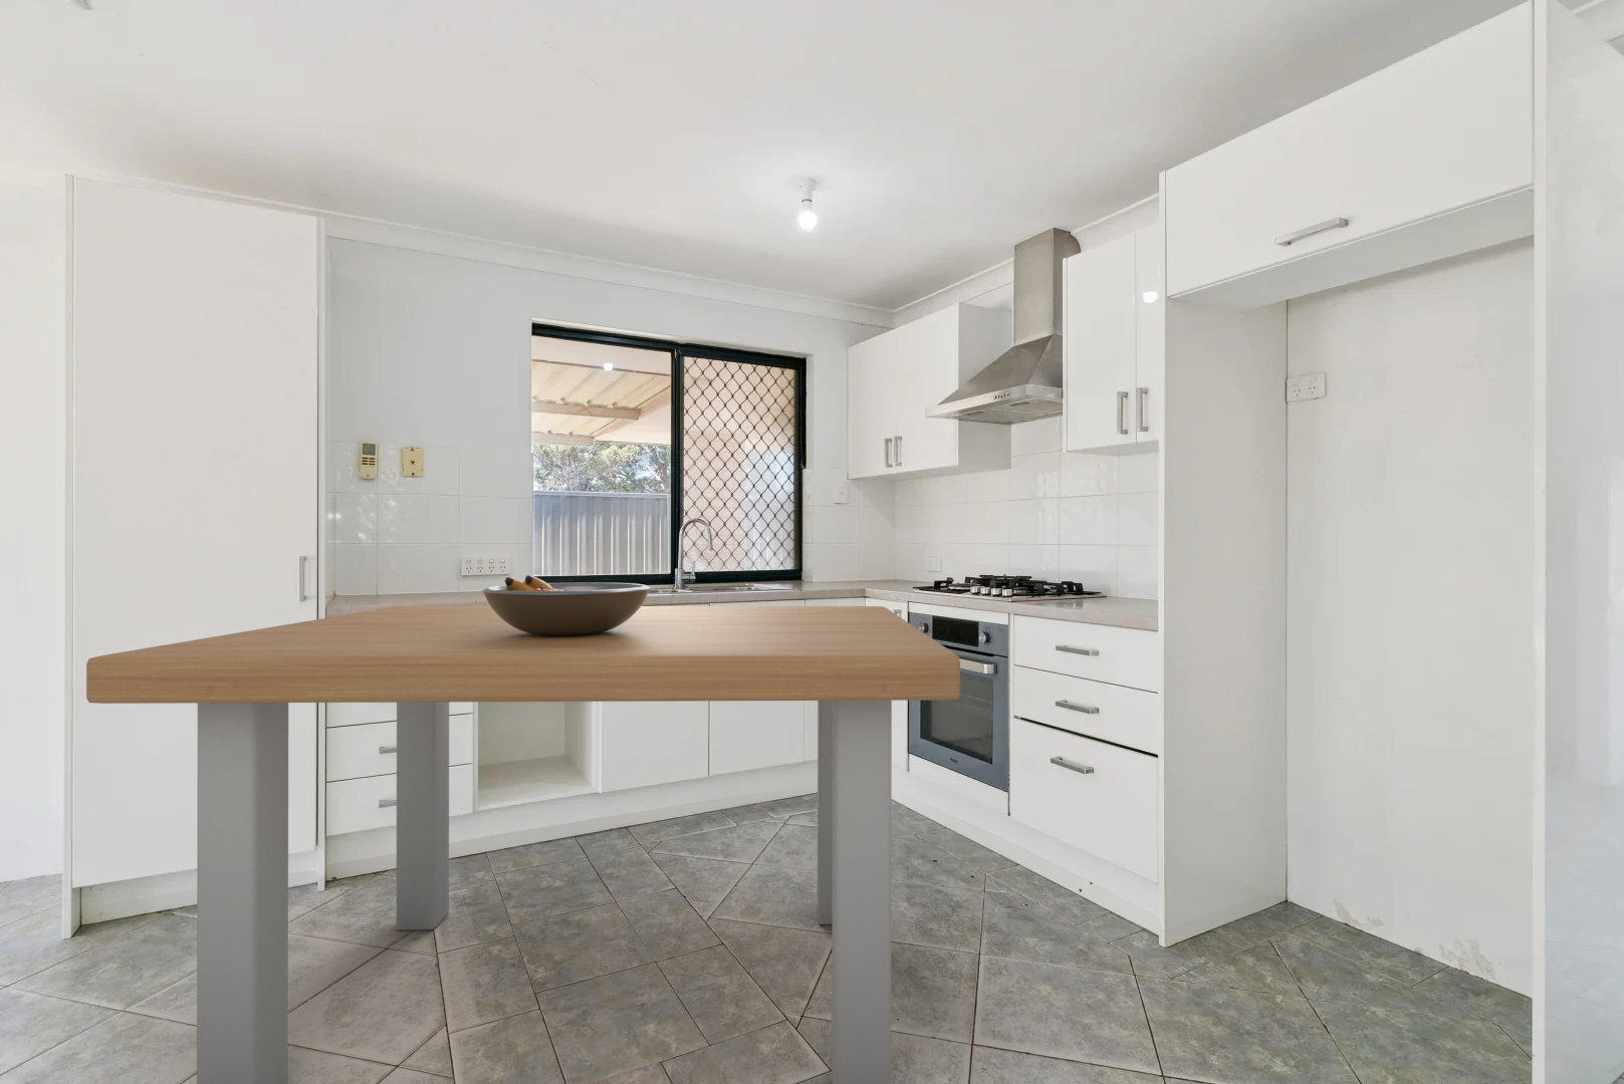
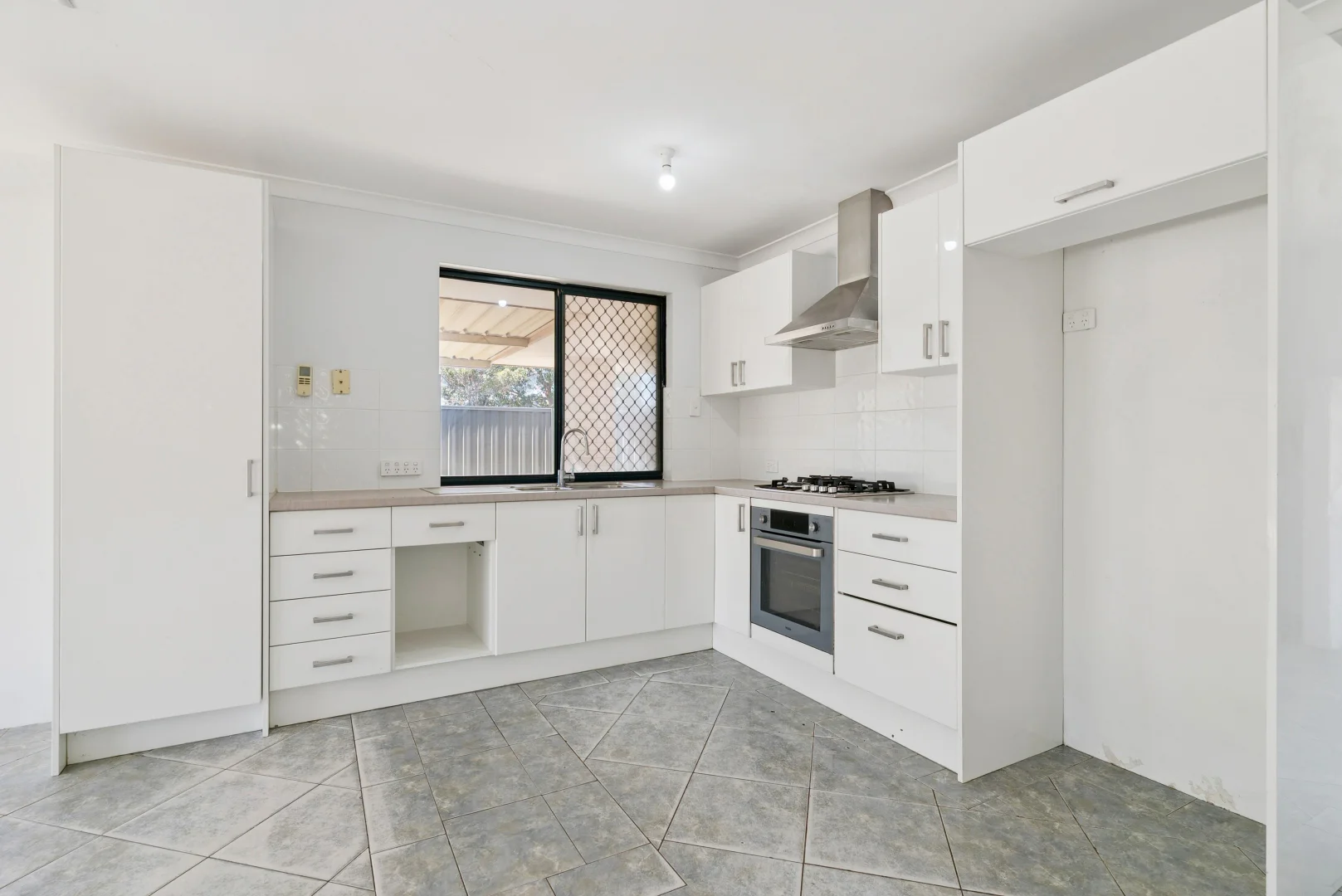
- dining table [86,605,961,1084]
- fruit bowl [482,575,652,636]
